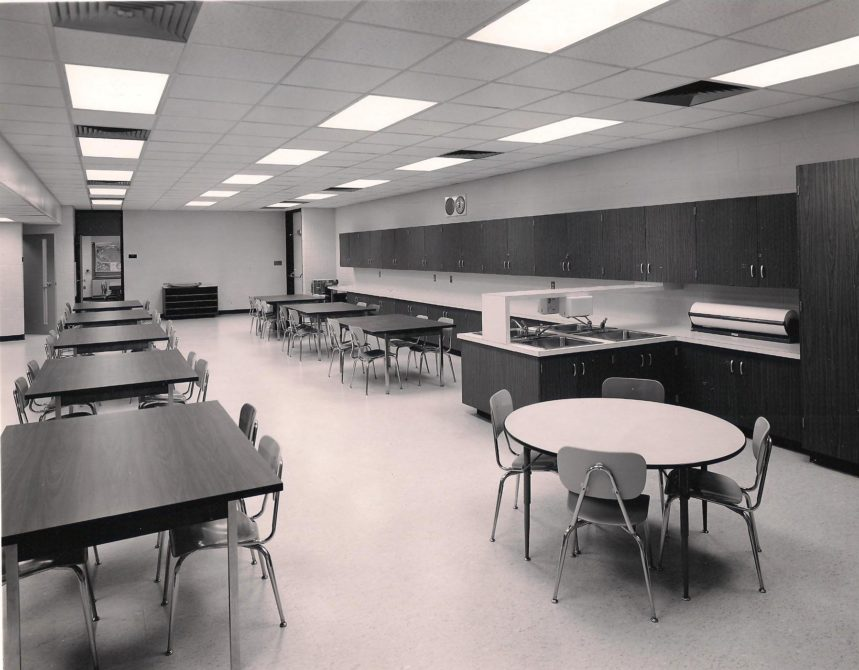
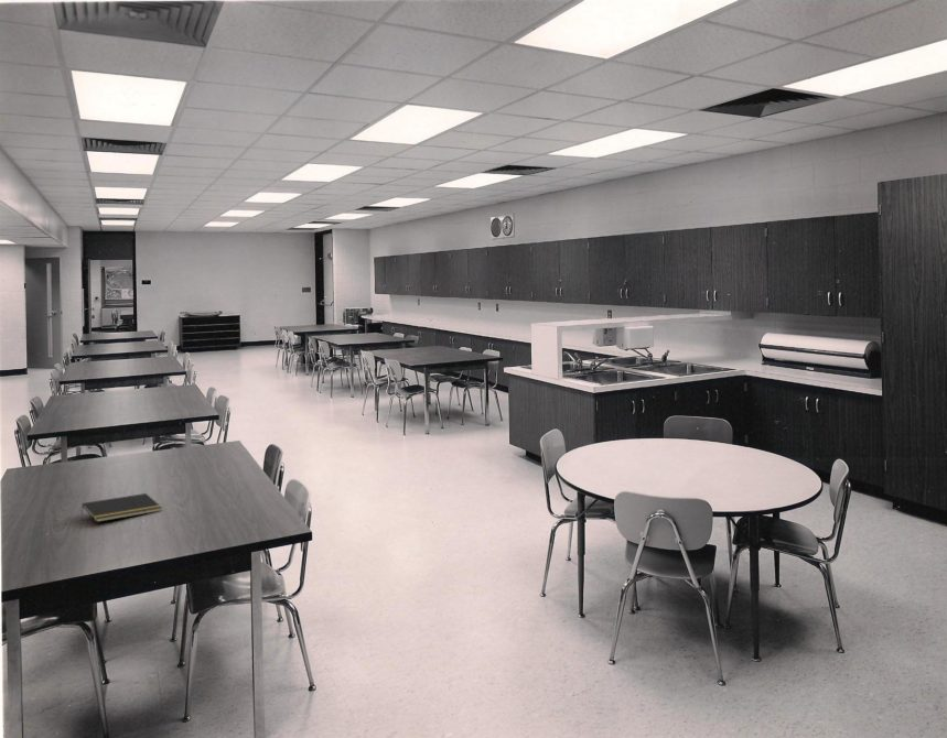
+ notepad [79,492,163,523]
